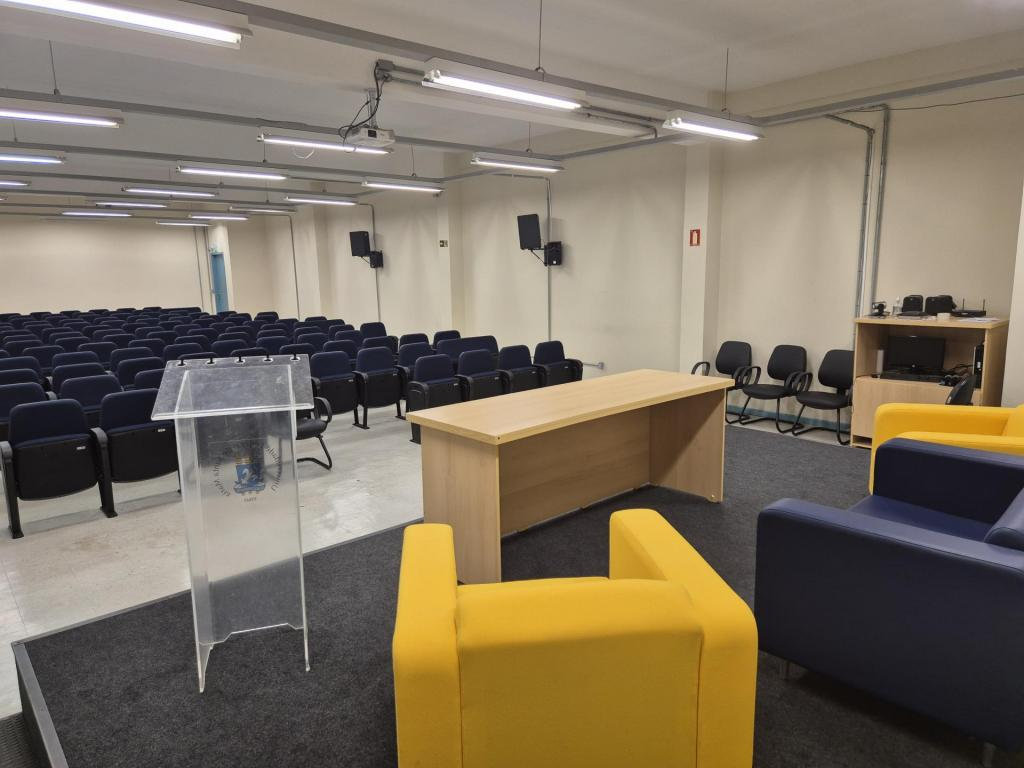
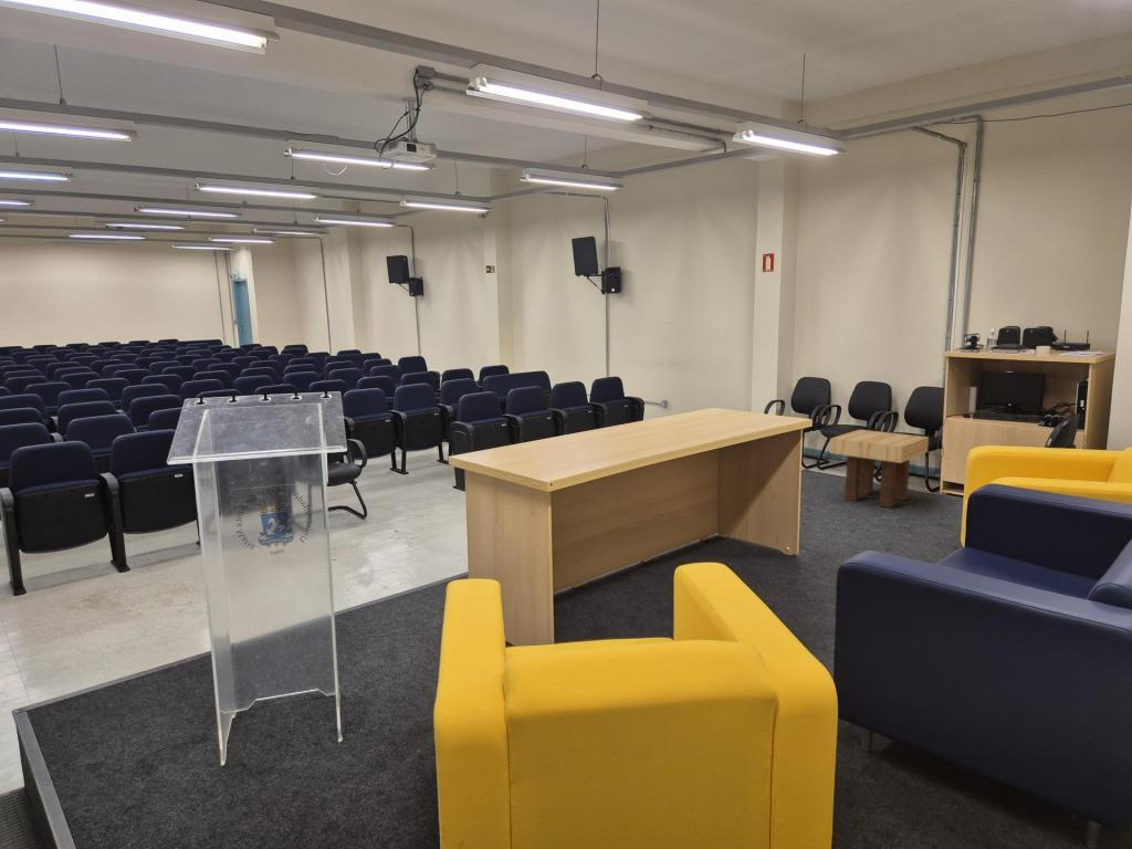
+ side table [829,429,930,509]
